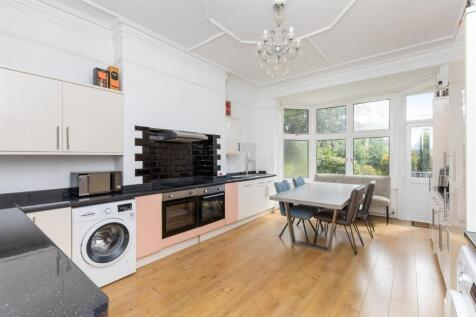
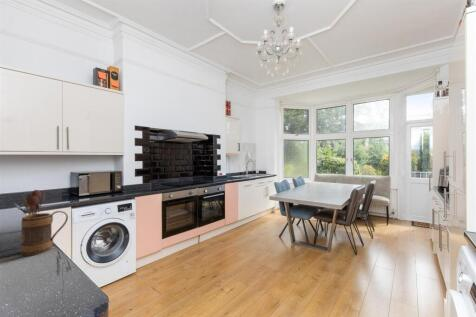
+ utensil holder [23,189,46,215]
+ mug [20,210,69,256]
